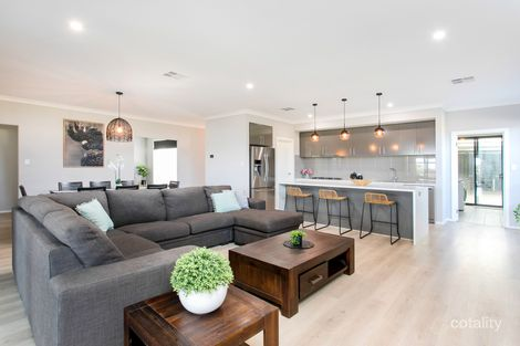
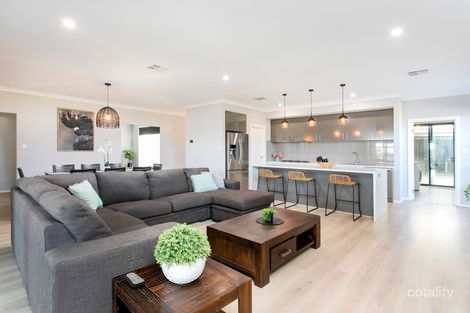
+ remote control [124,271,147,289]
